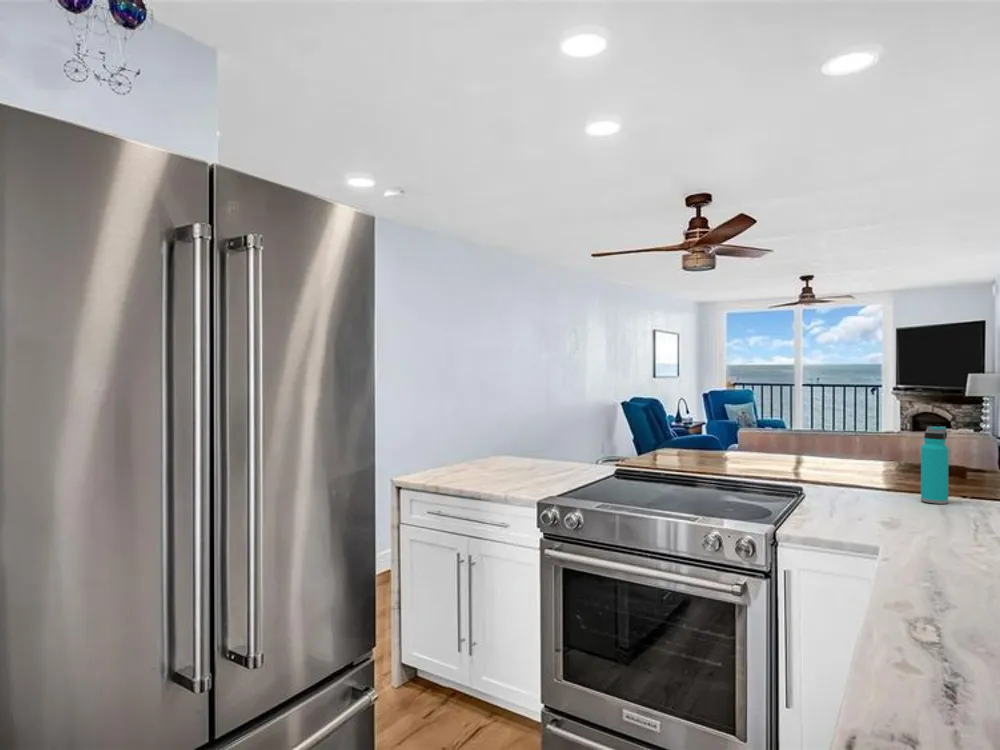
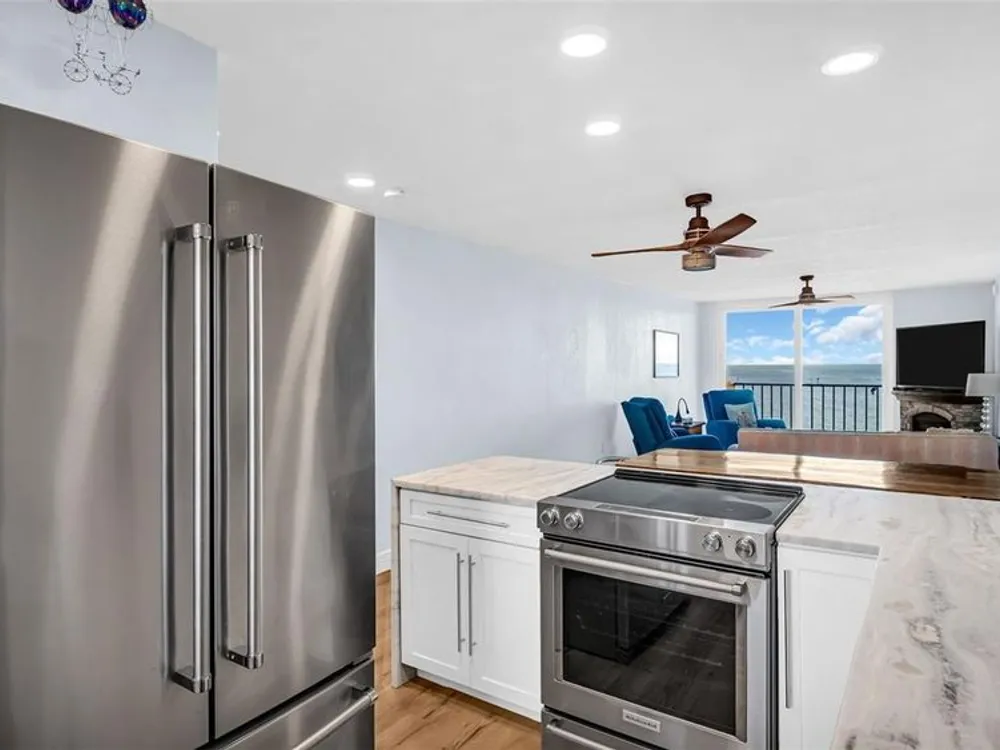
- water bottle [920,425,949,505]
